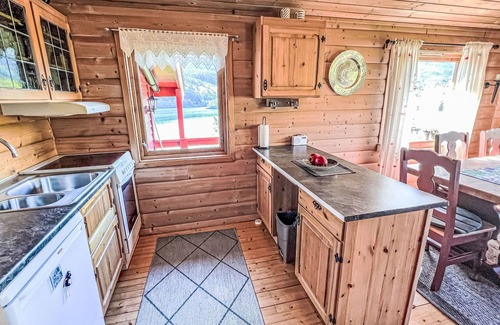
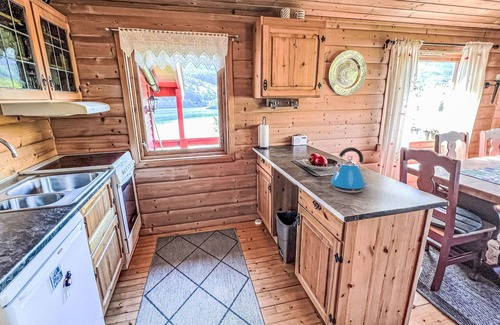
+ kettle [330,146,368,194]
